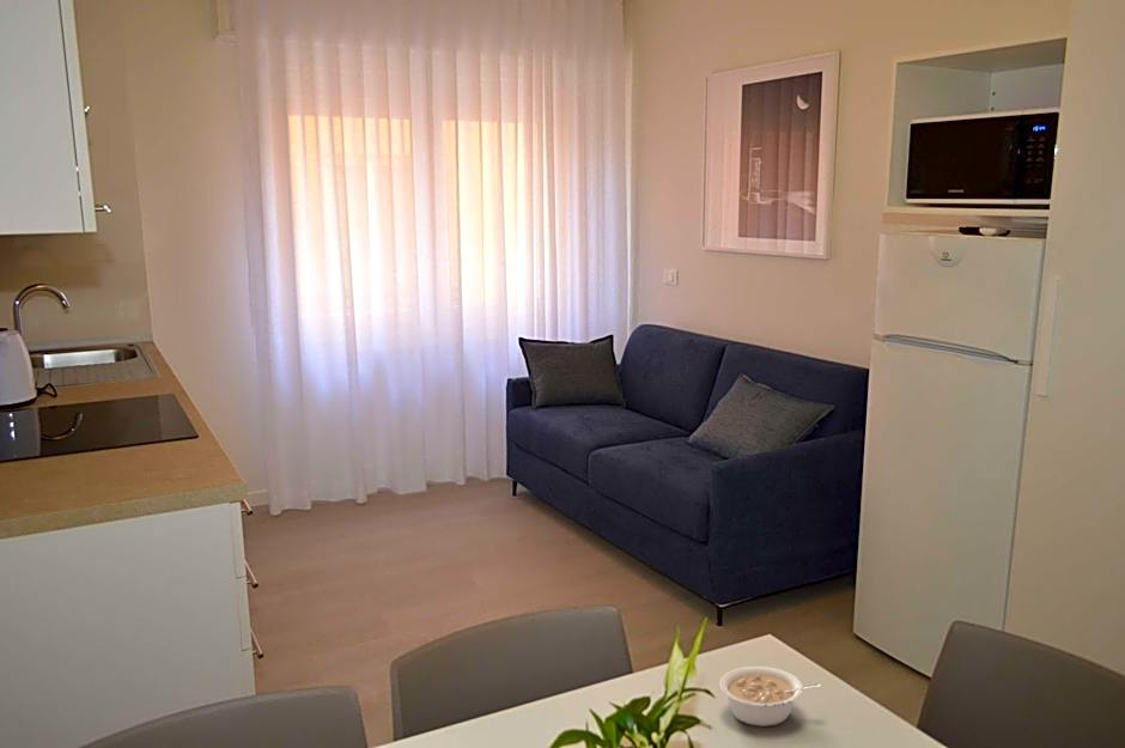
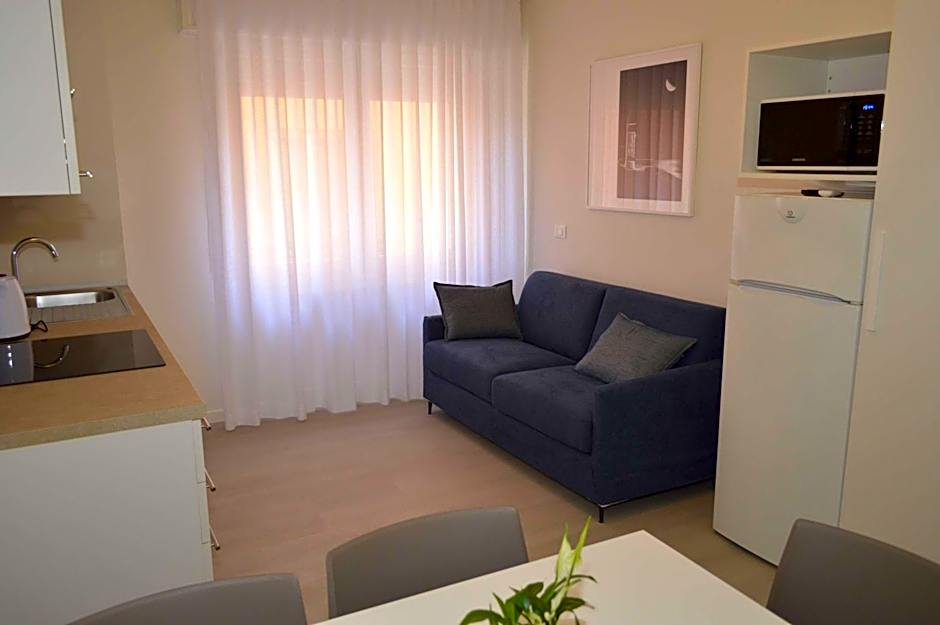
- legume [718,665,822,728]
